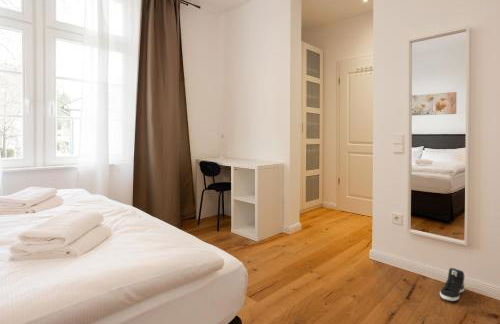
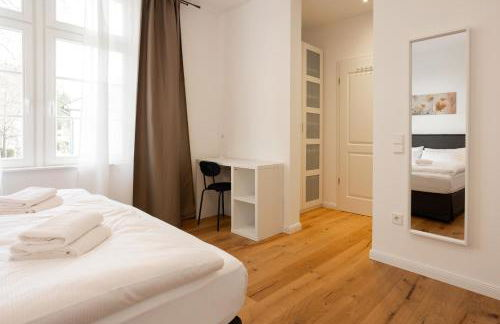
- sneaker [439,267,465,302]
